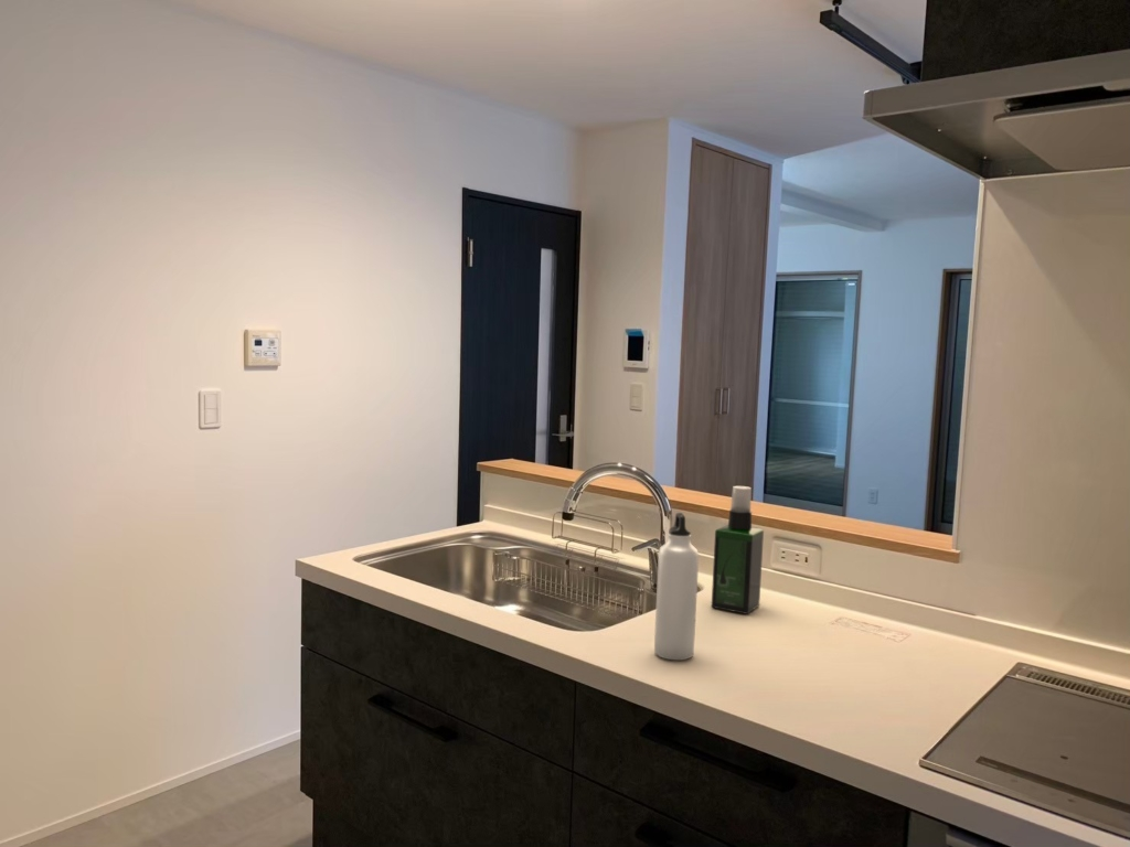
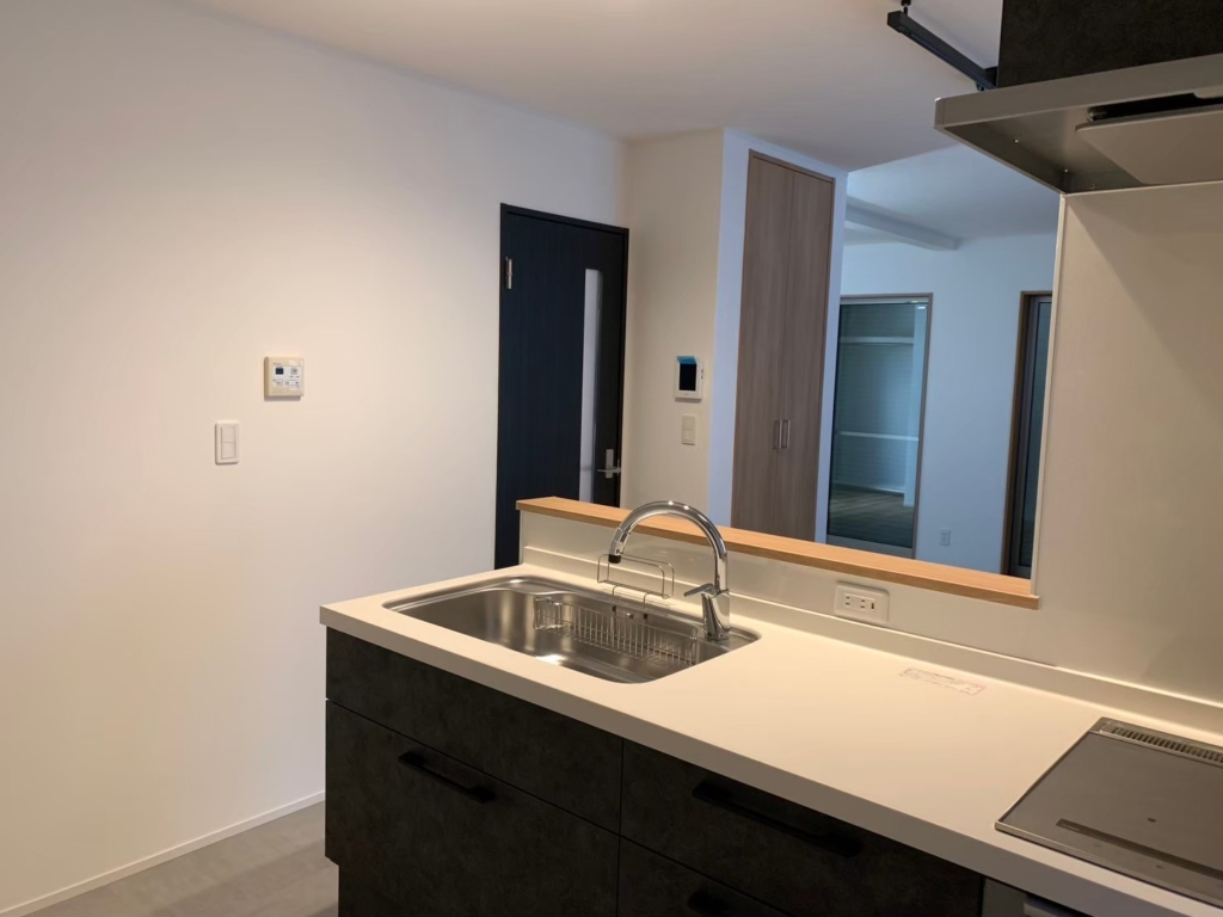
- spray bottle [711,485,765,615]
- water bottle [653,512,700,662]
